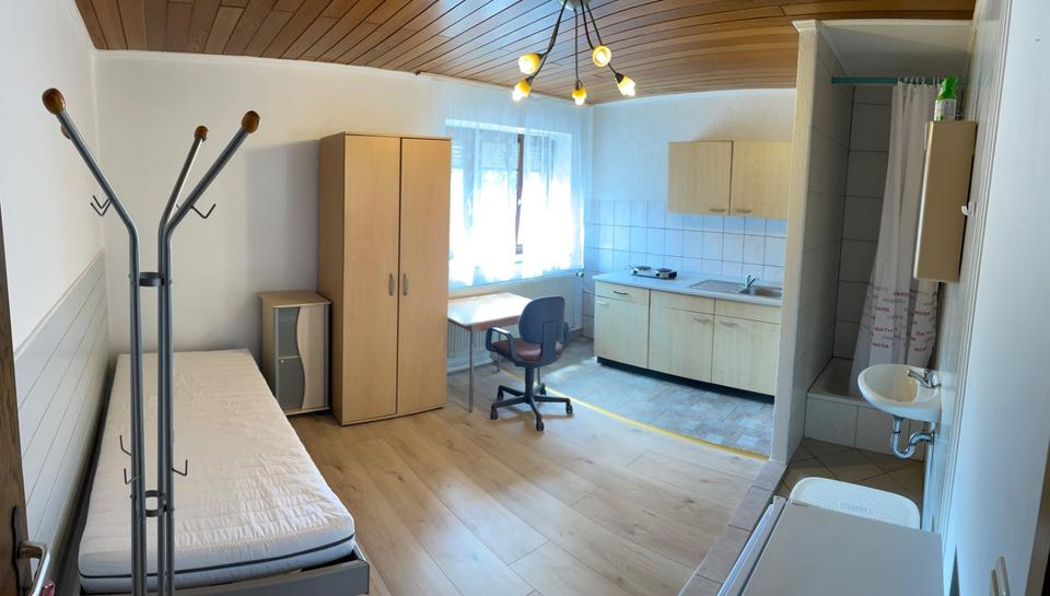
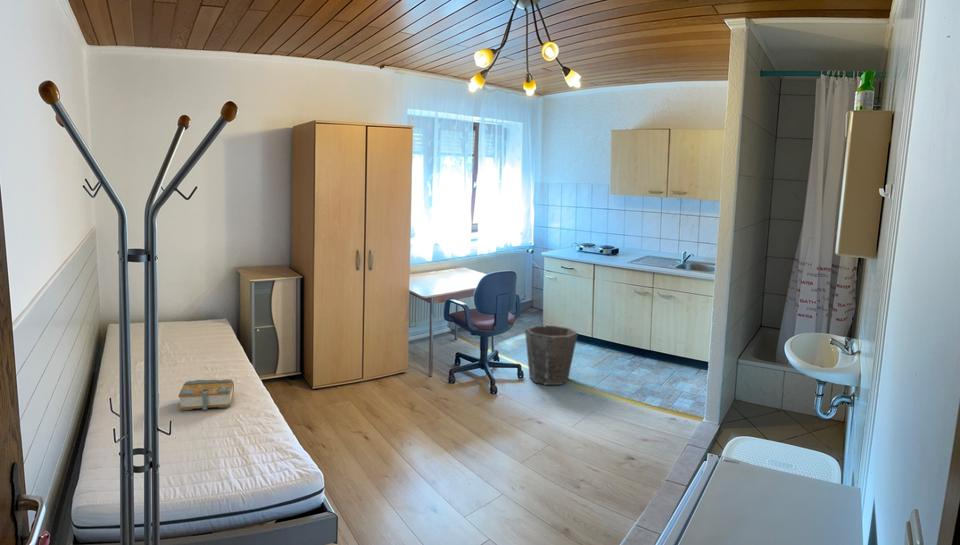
+ waste bin [524,325,579,386]
+ book [177,378,235,412]
